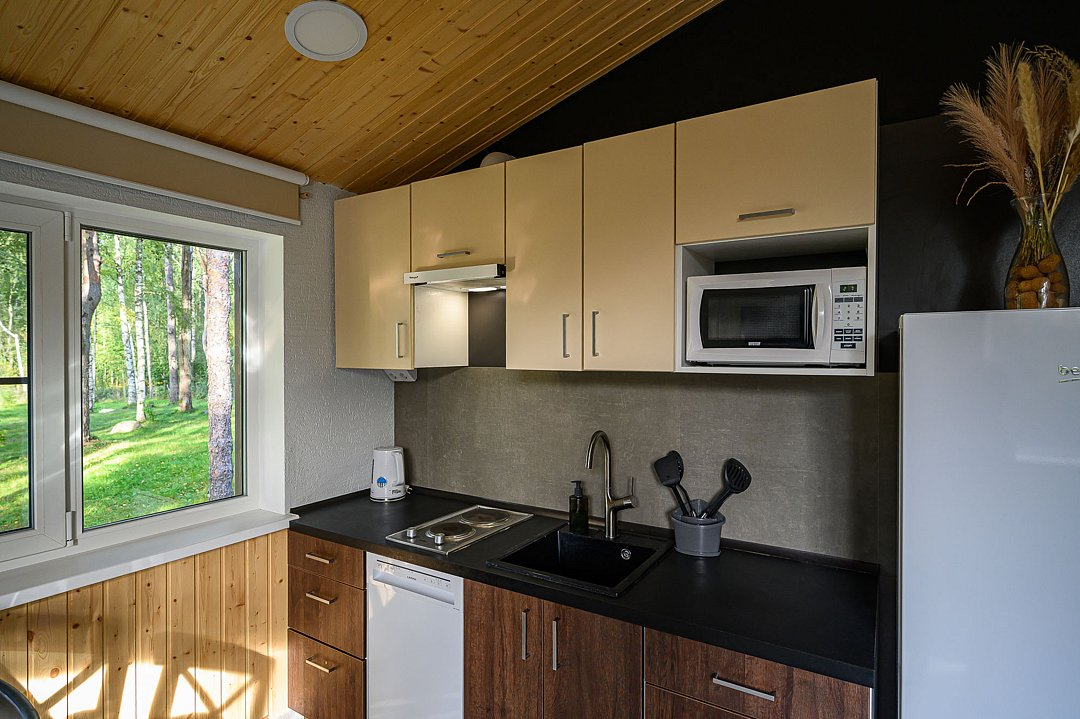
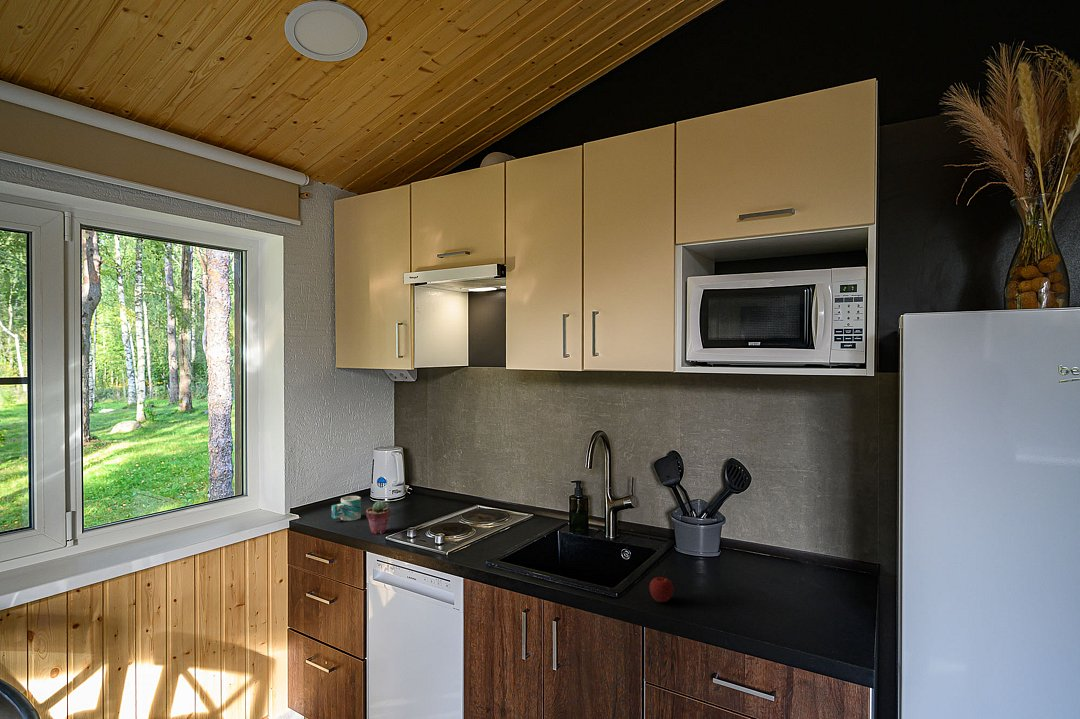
+ apple [649,570,675,603]
+ mug [331,495,362,522]
+ potted succulent [365,500,392,535]
